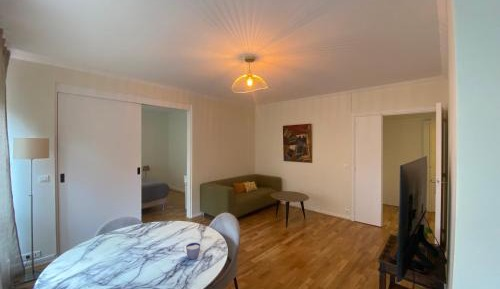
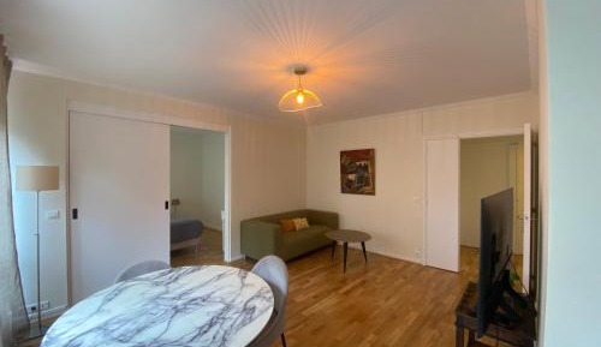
- cup [183,242,201,260]
